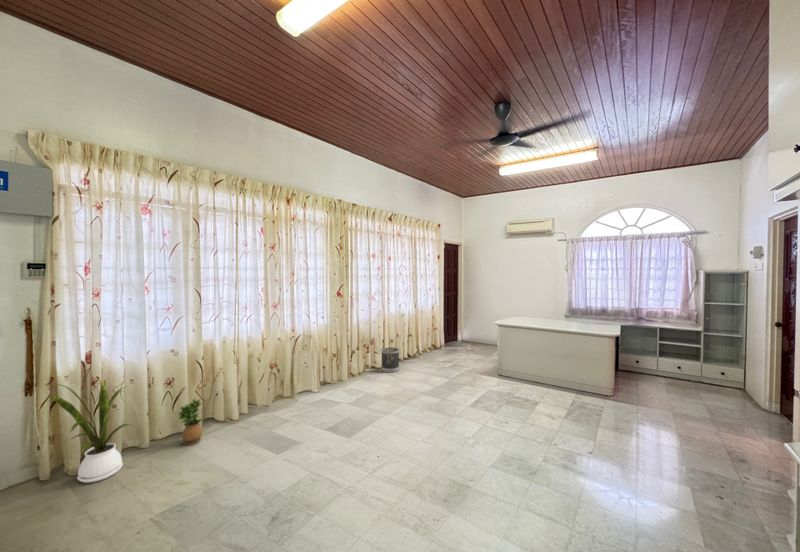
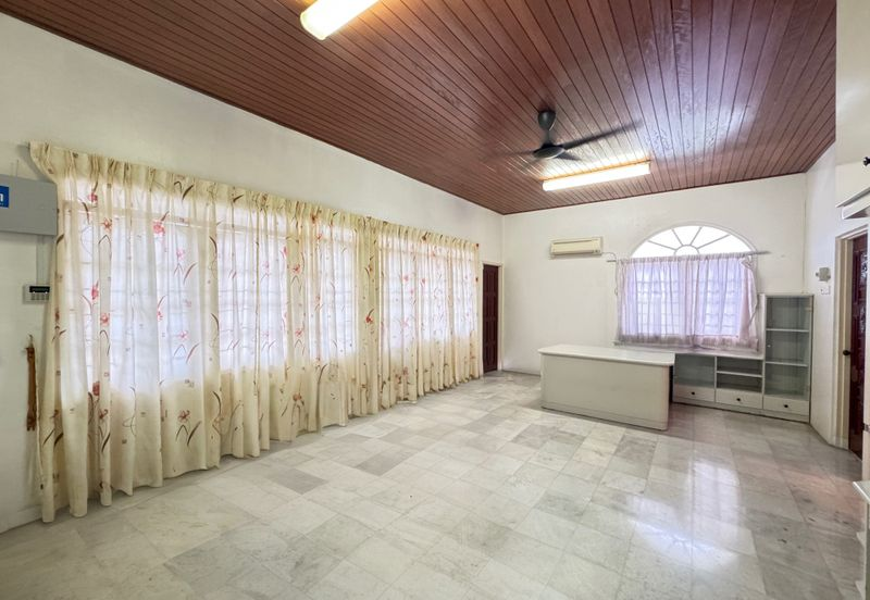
- house plant [46,378,136,484]
- potted plant [177,398,205,446]
- wastebasket [380,346,400,374]
